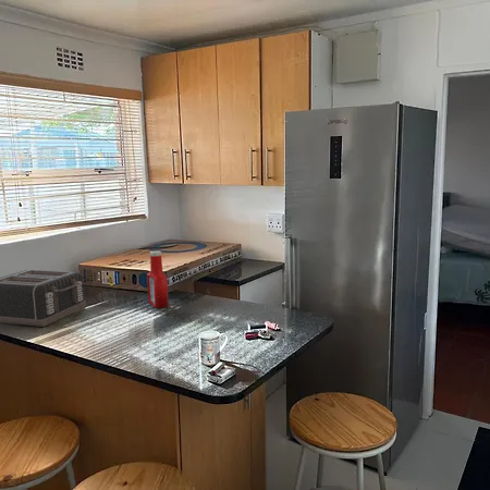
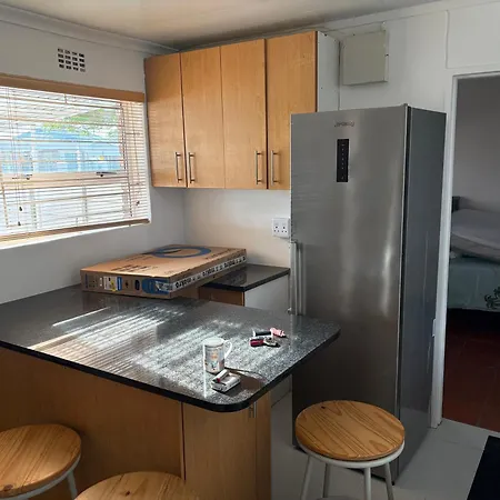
- soap bottle [146,249,170,309]
- toaster [0,269,87,328]
